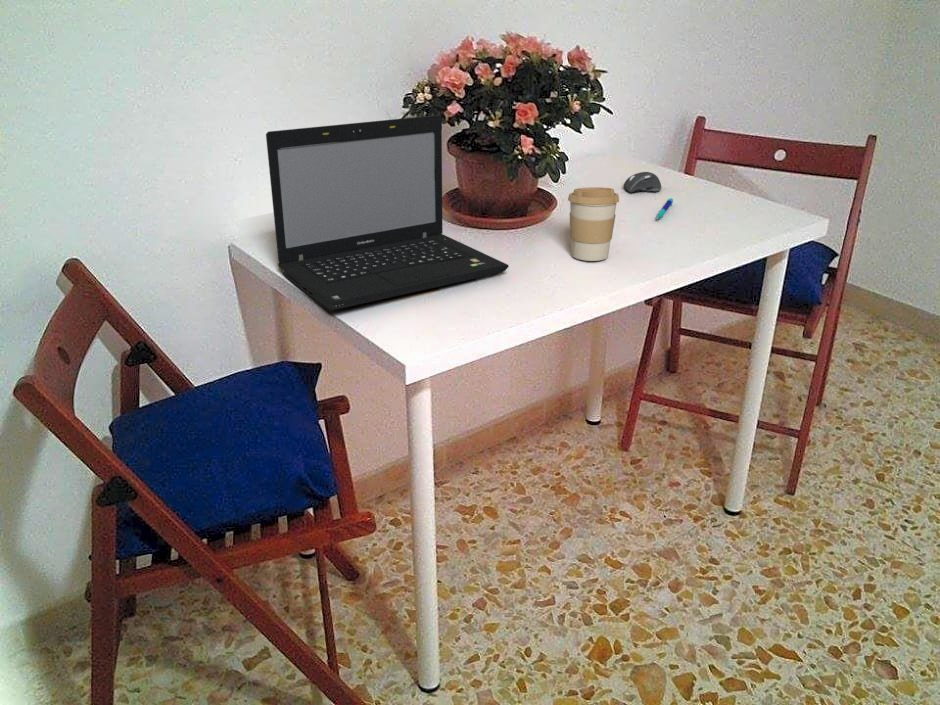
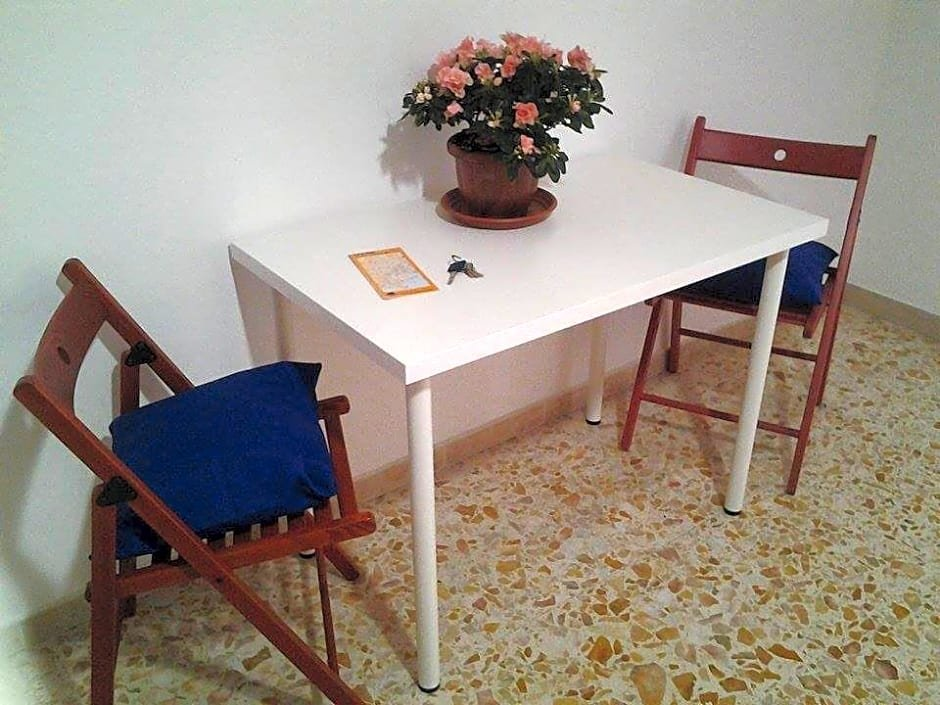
- pen [656,197,674,220]
- computer mouse [623,171,662,194]
- laptop [265,114,510,311]
- coffee cup [567,186,620,262]
